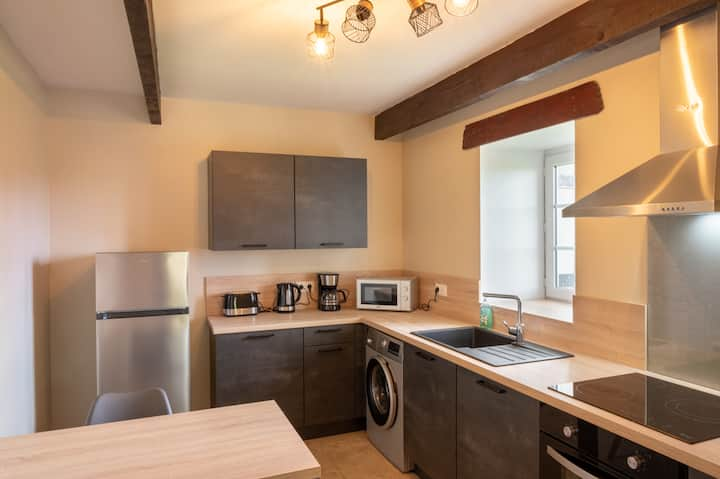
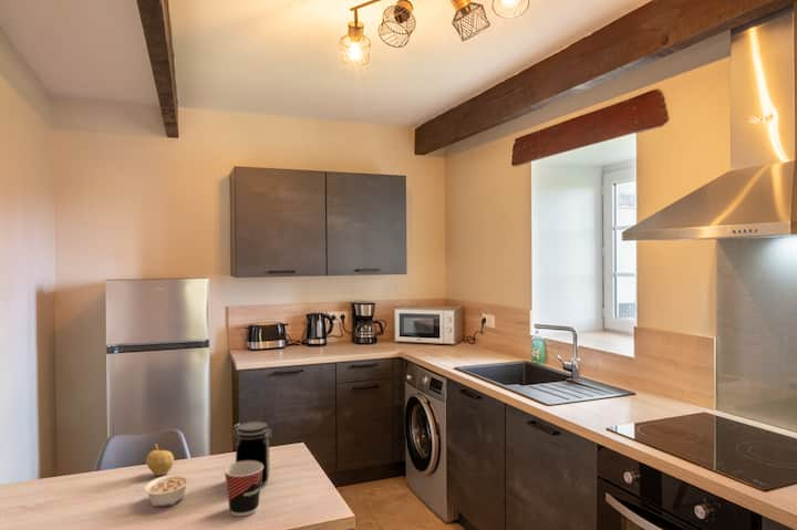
+ legume [135,474,192,508]
+ fruit [145,443,175,477]
+ jar [231,420,273,487]
+ cup [222,461,263,517]
